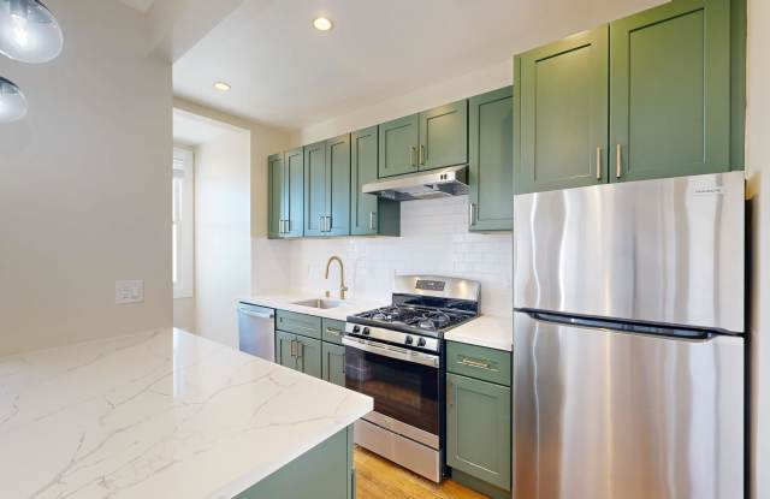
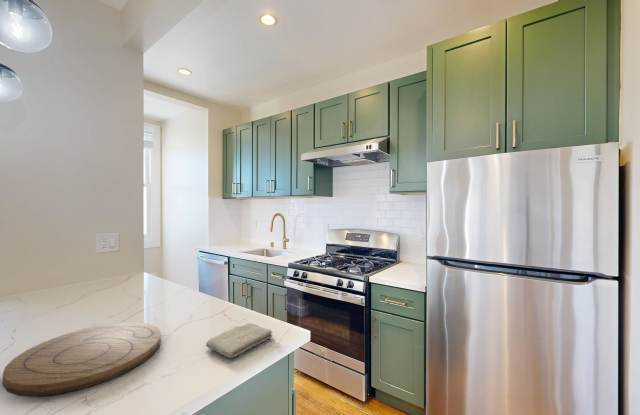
+ washcloth [205,322,273,359]
+ cutting board [2,321,162,397]
